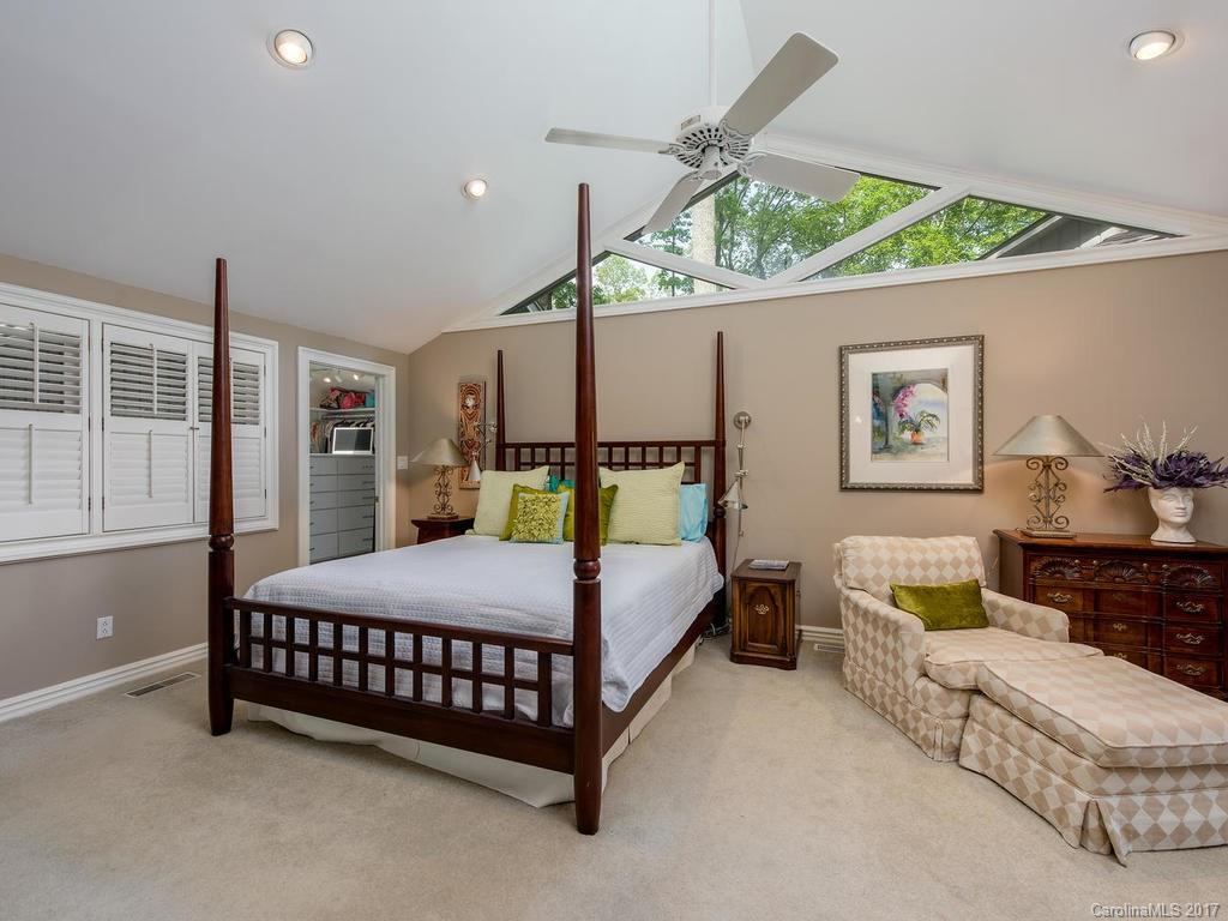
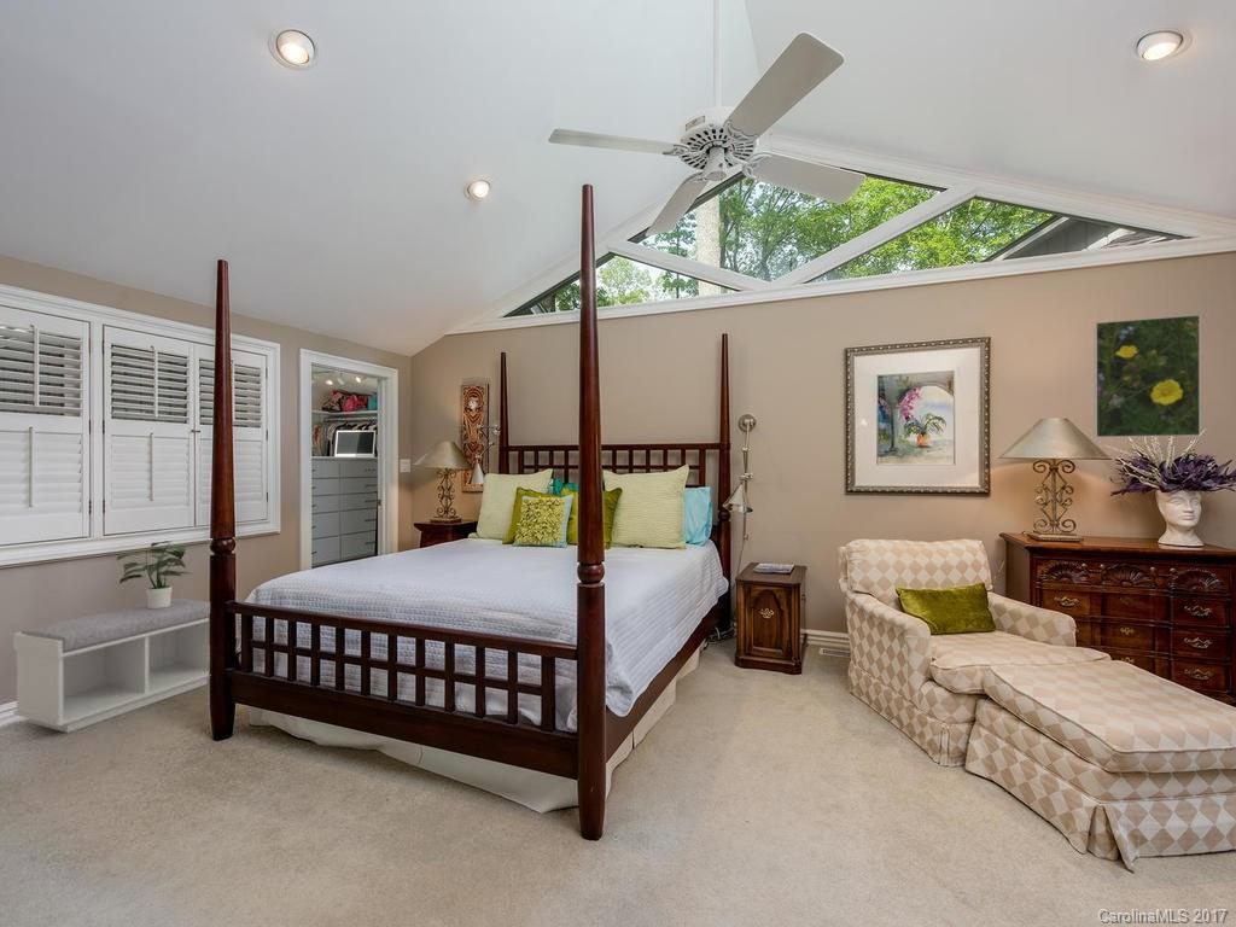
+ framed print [1094,314,1201,438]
+ potted plant [115,540,191,608]
+ bench [12,597,211,734]
